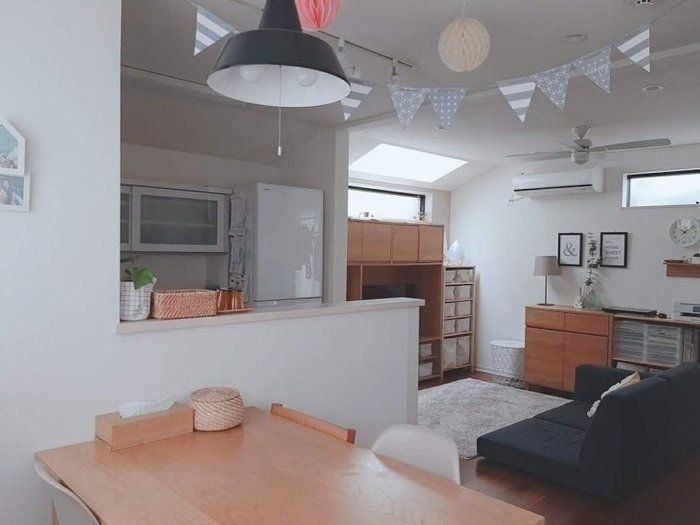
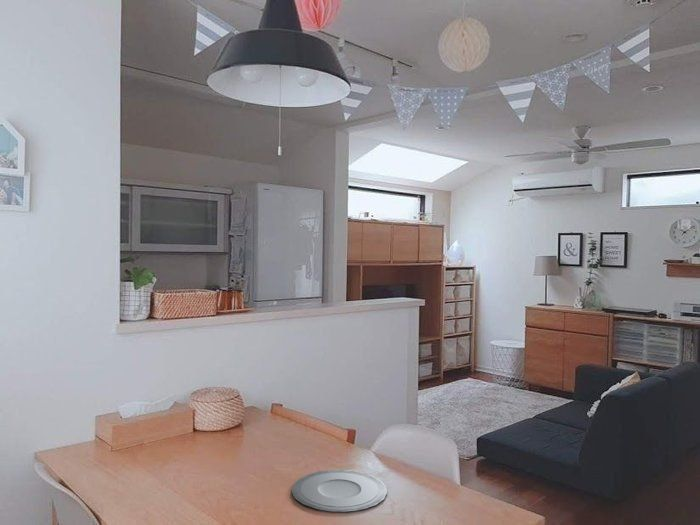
+ plate [291,469,388,514]
